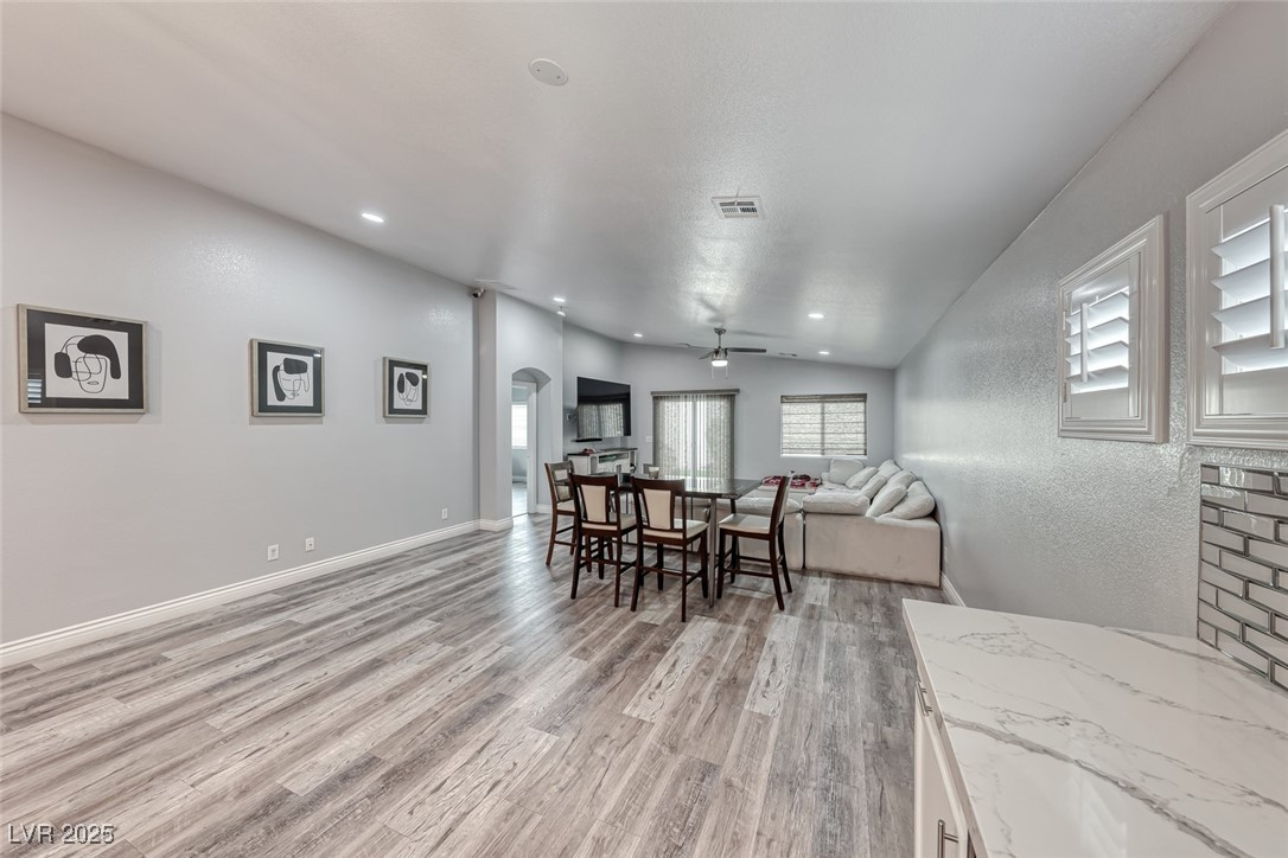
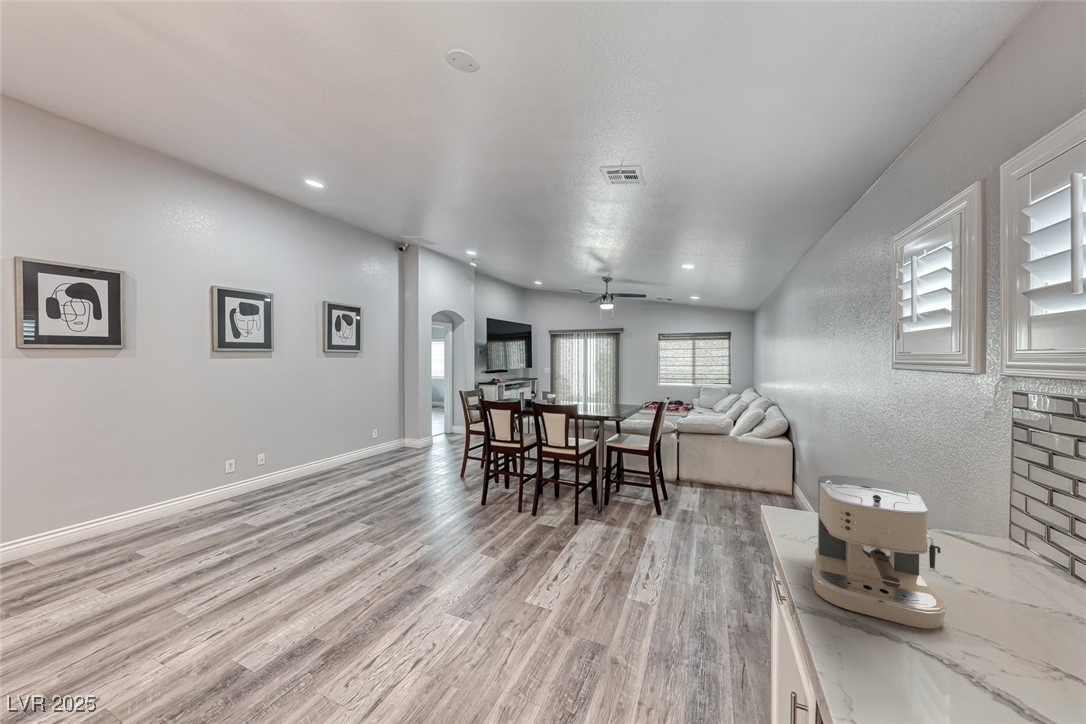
+ coffee maker [811,474,948,630]
